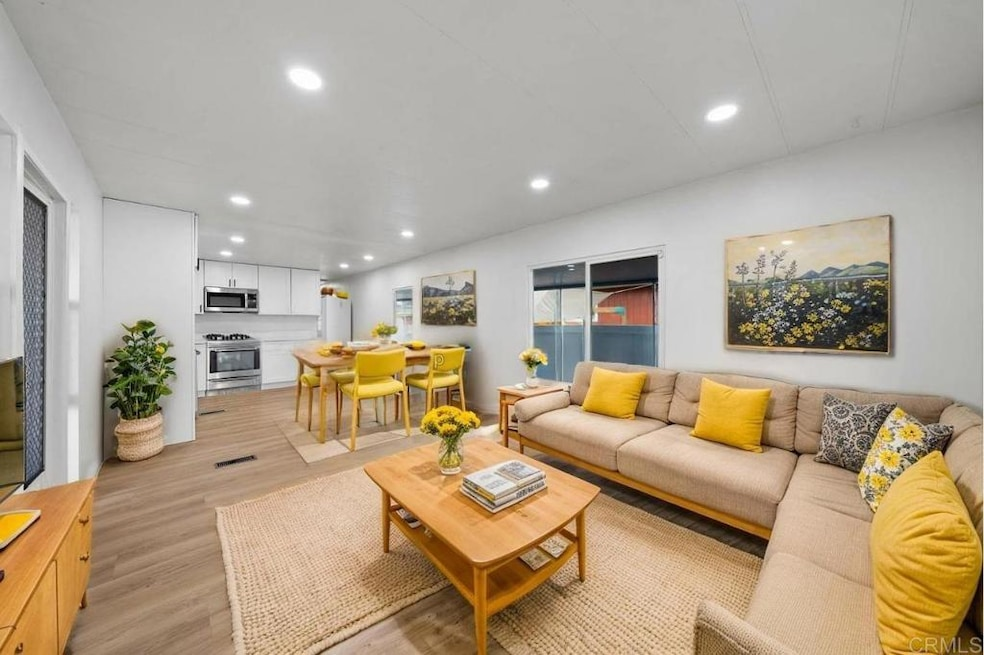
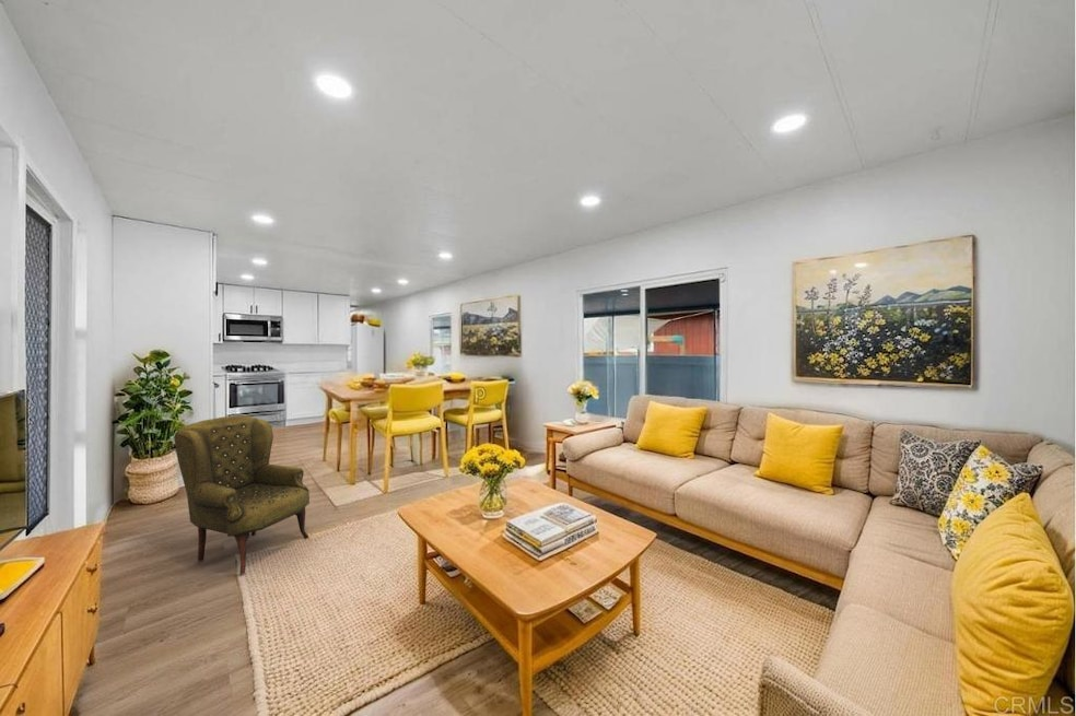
+ armchair [173,414,311,575]
